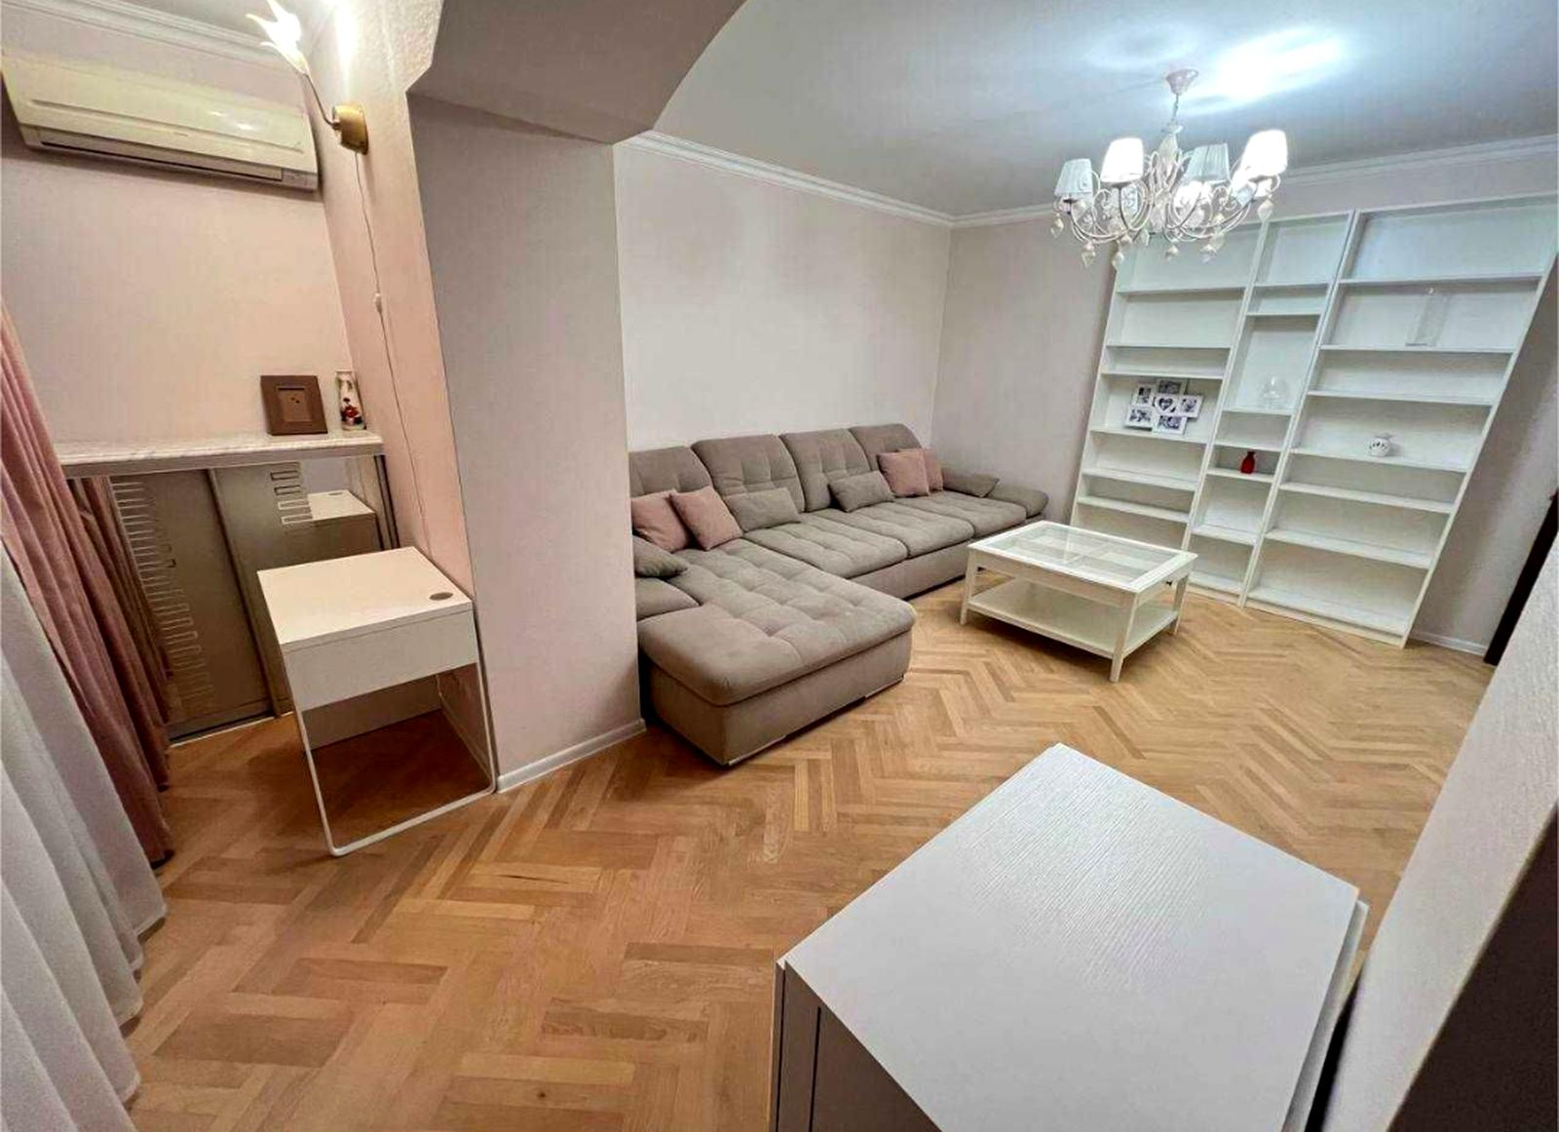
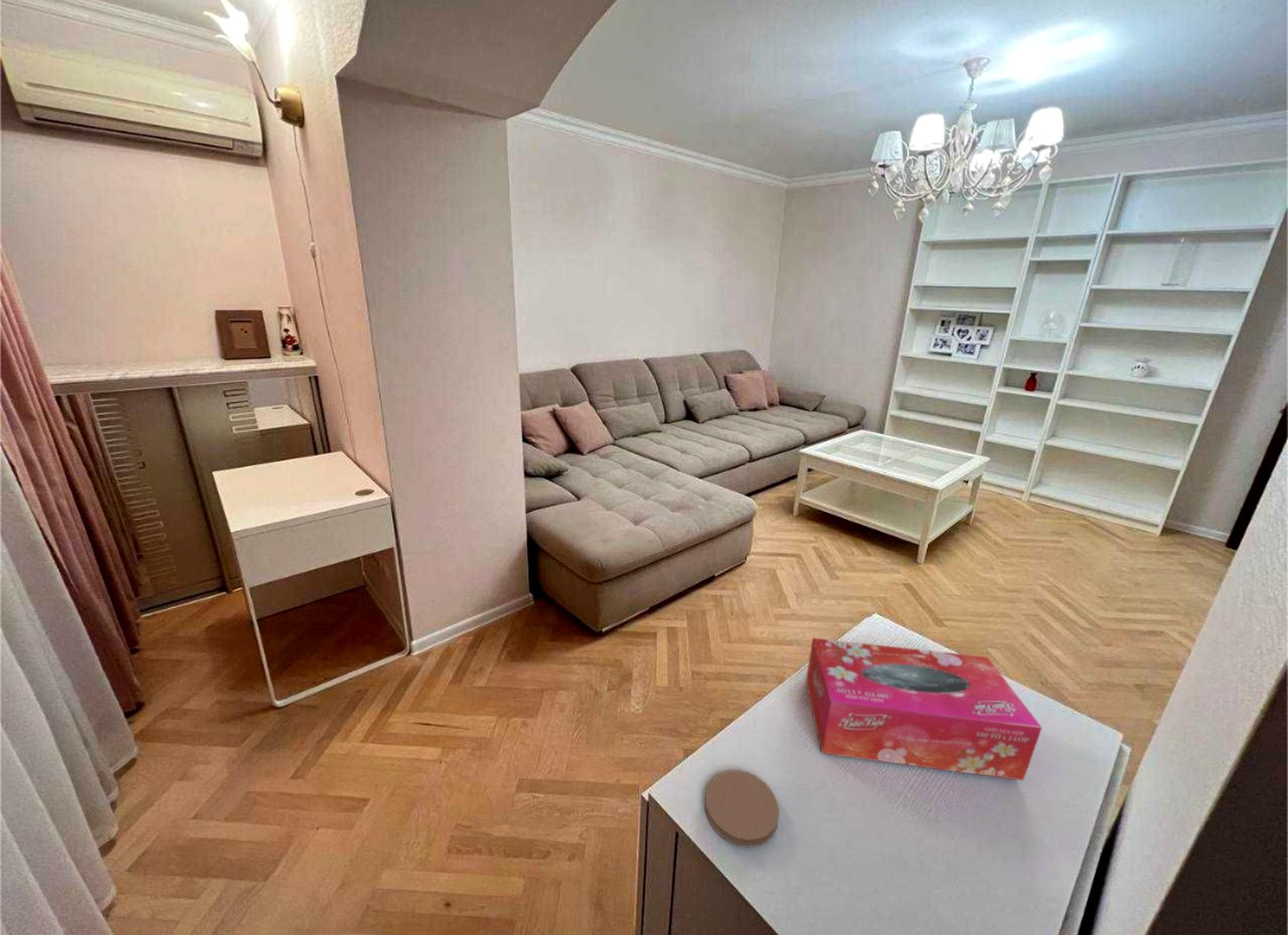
+ tissue box [805,637,1042,781]
+ coaster [704,770,780,848]
